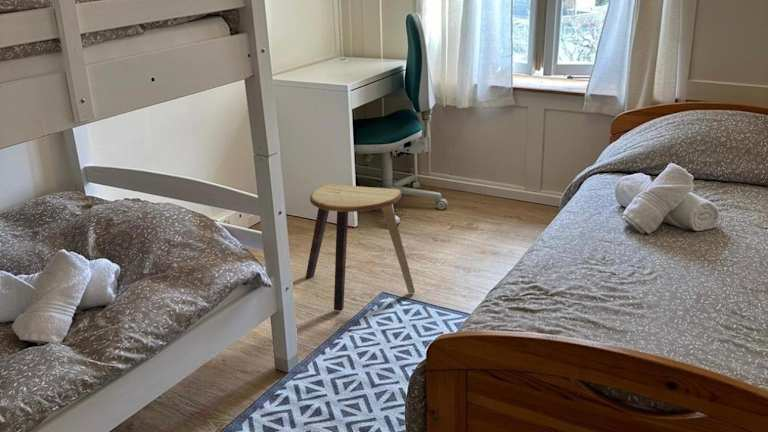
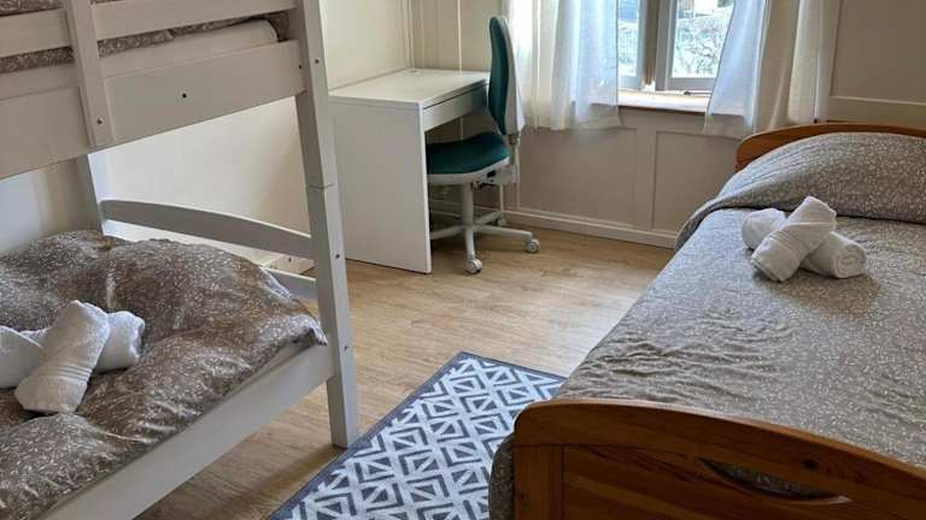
- stool [305,183,416,312]
